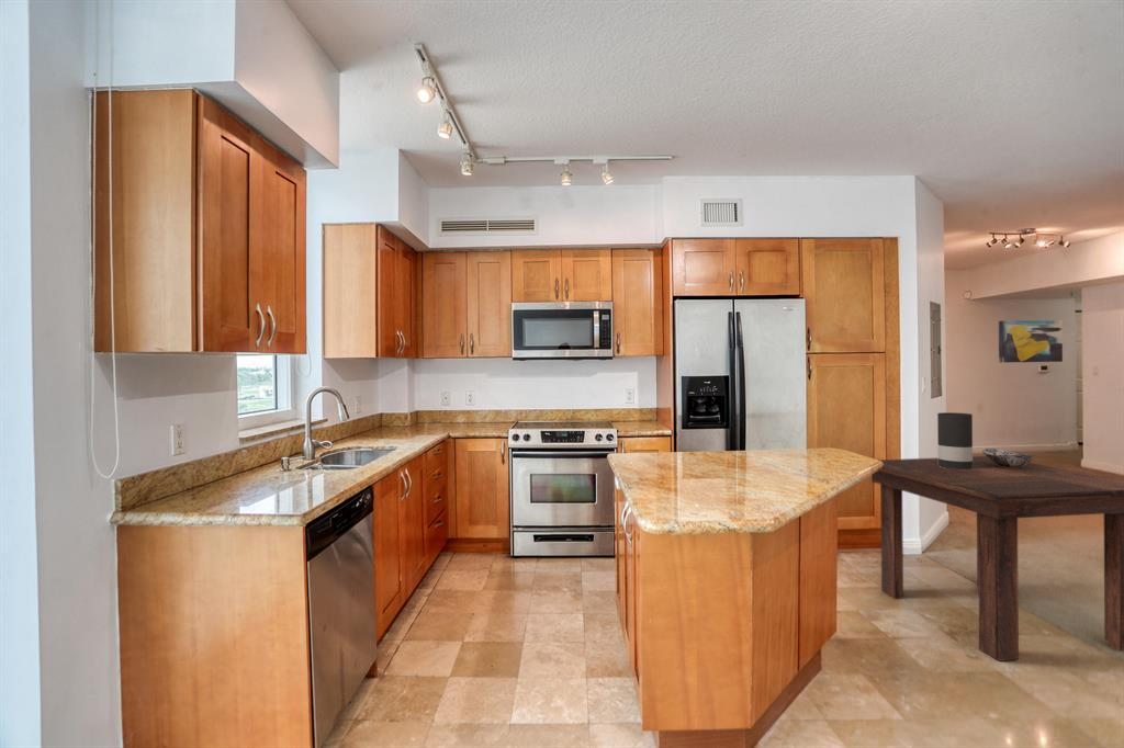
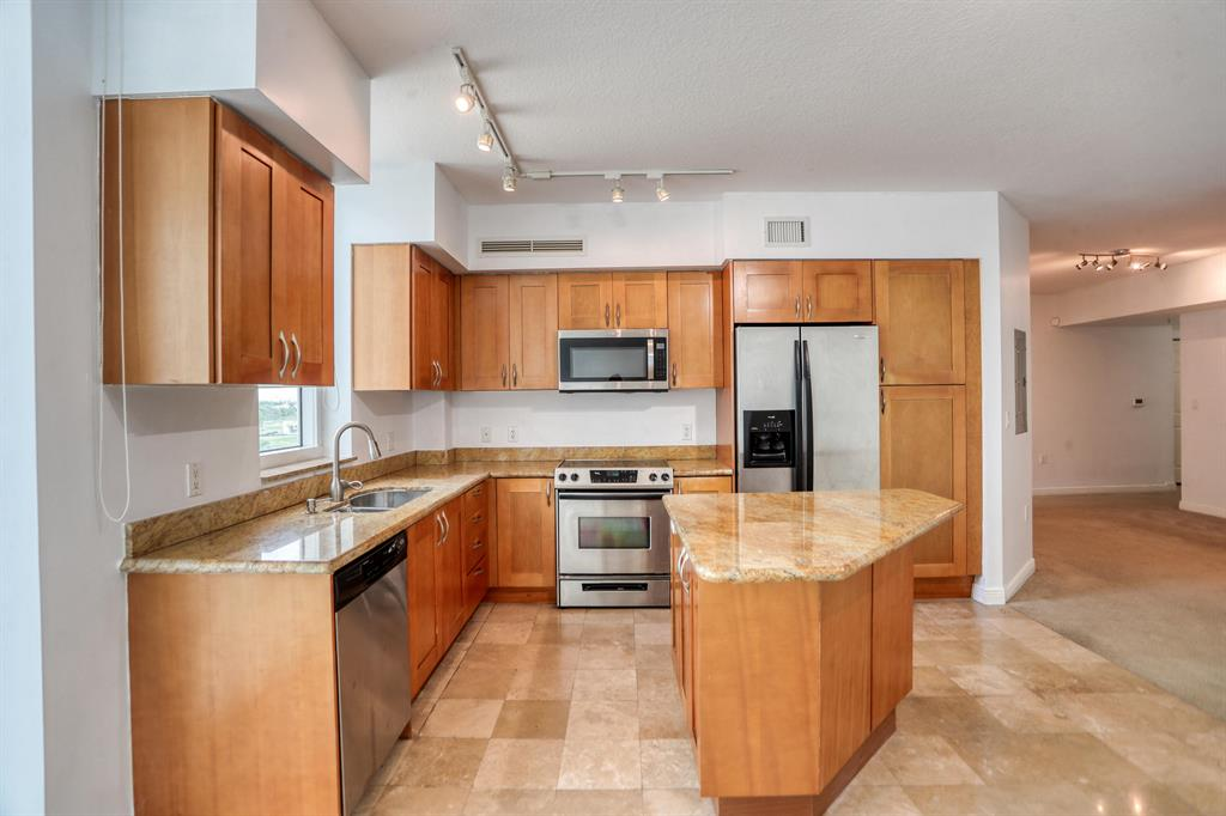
- dining table [870,455,1124,662]
- vase [936,411,974,469]
- wall art [998,319,1064,364]
- decorative bowl [981,447,1037,467]
